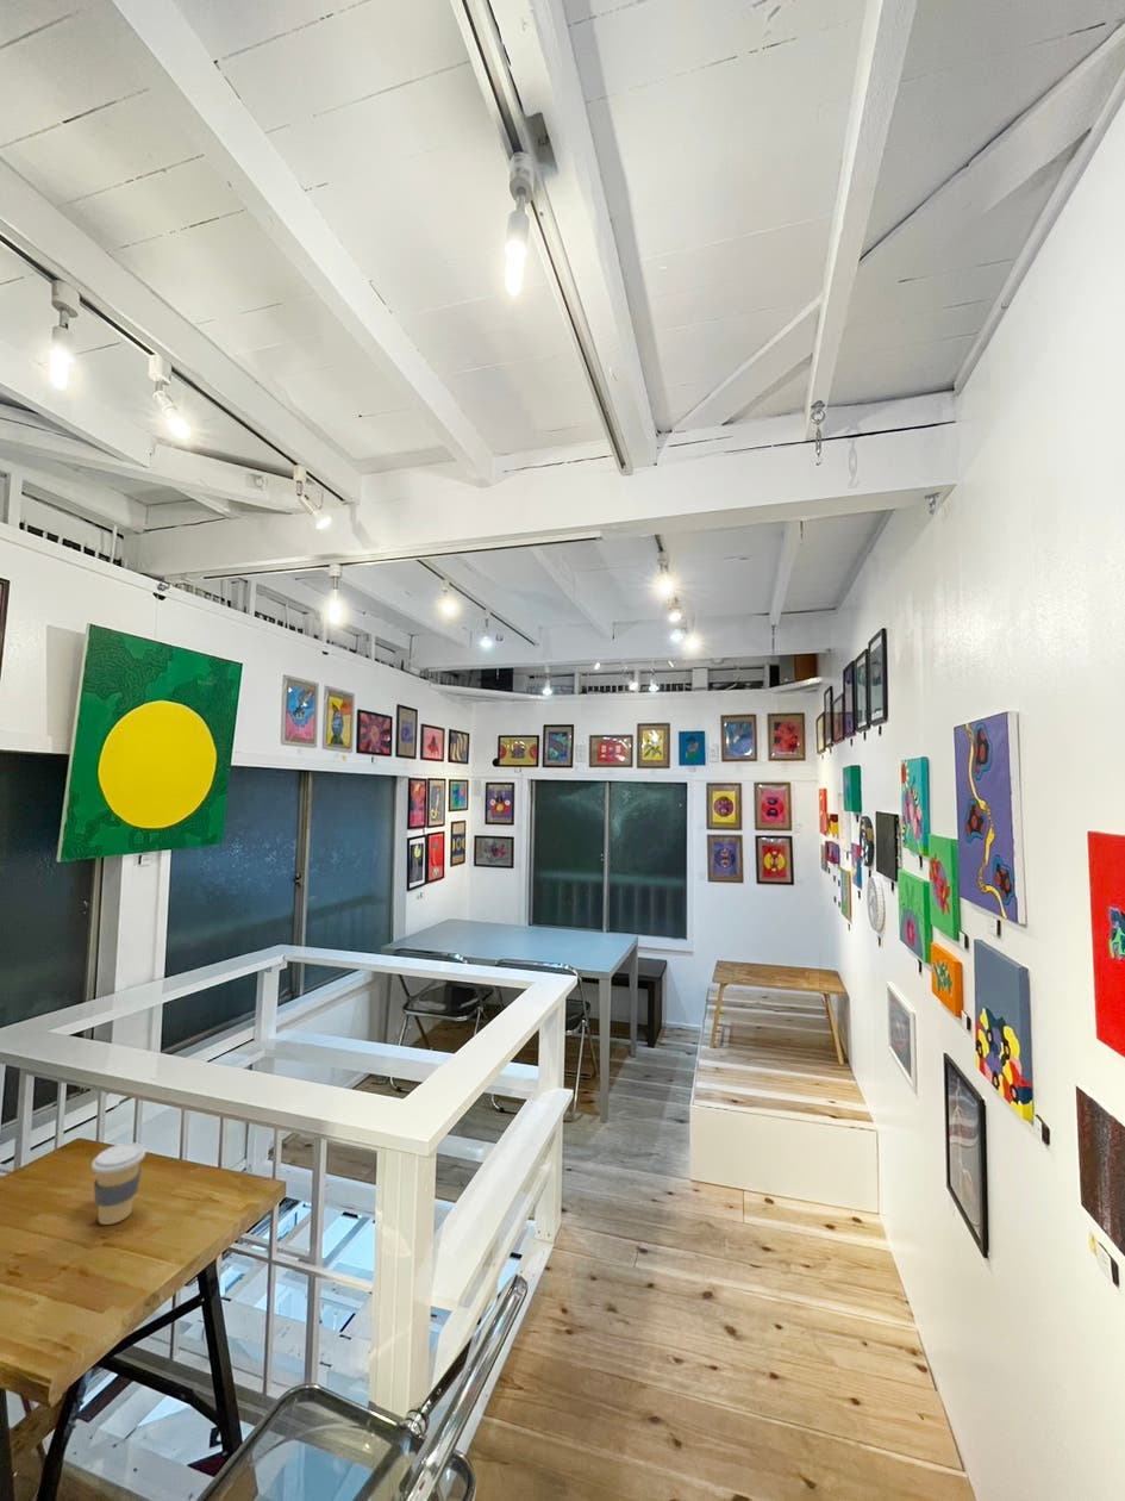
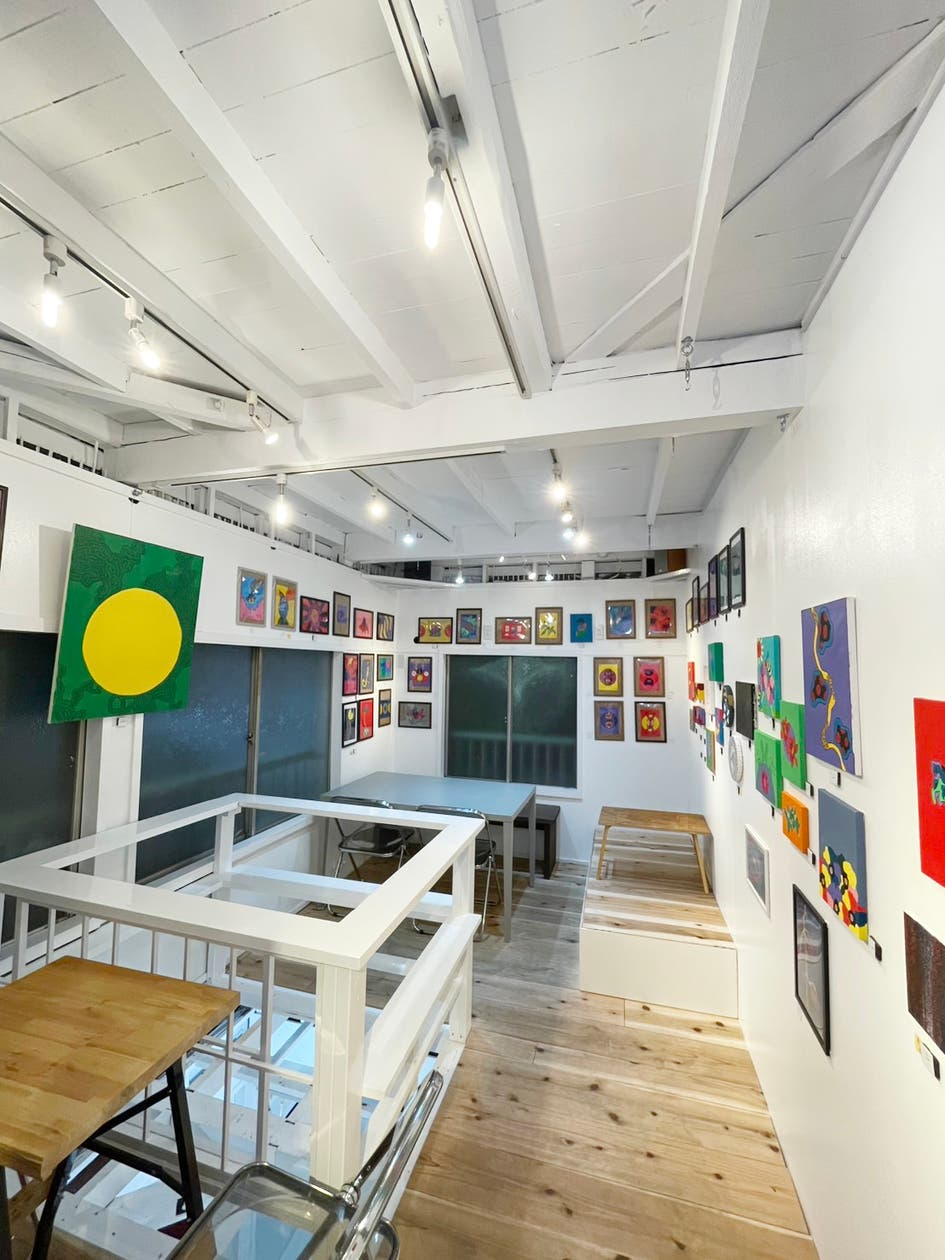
- coffee cup [90,1141,148,1226]
